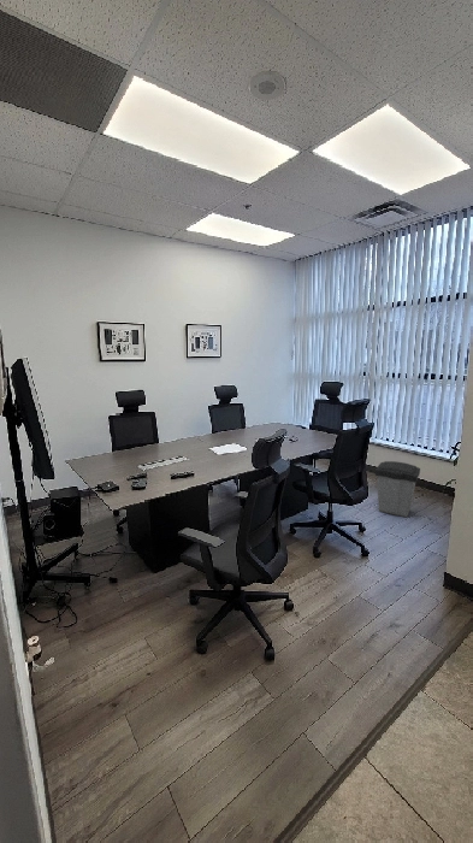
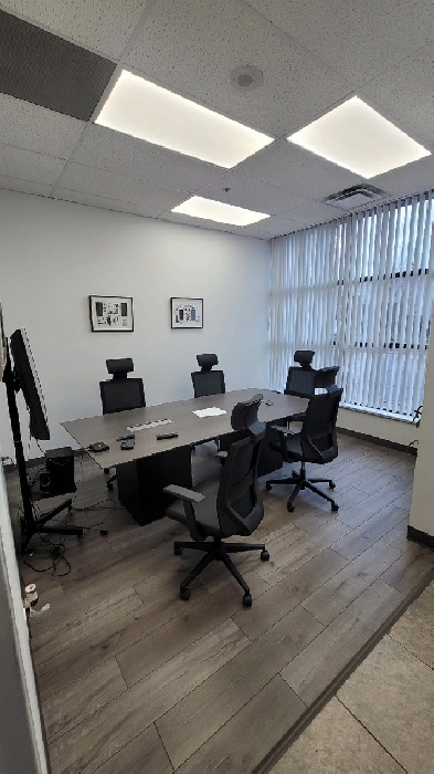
- trash can [374,460,421,518]
